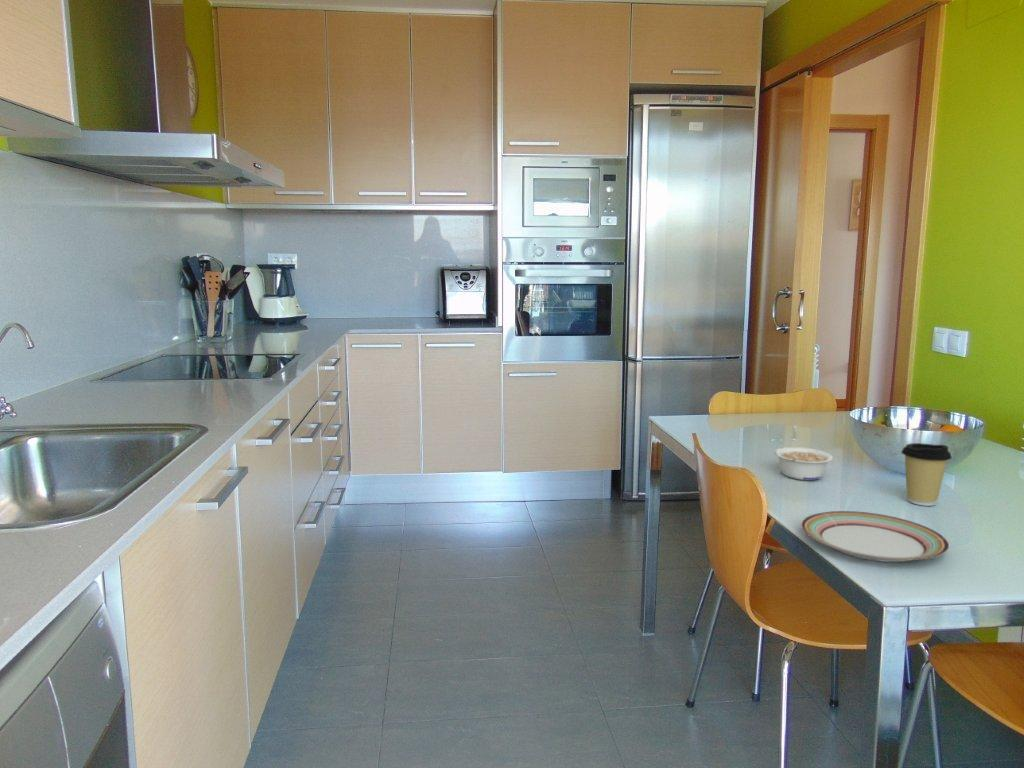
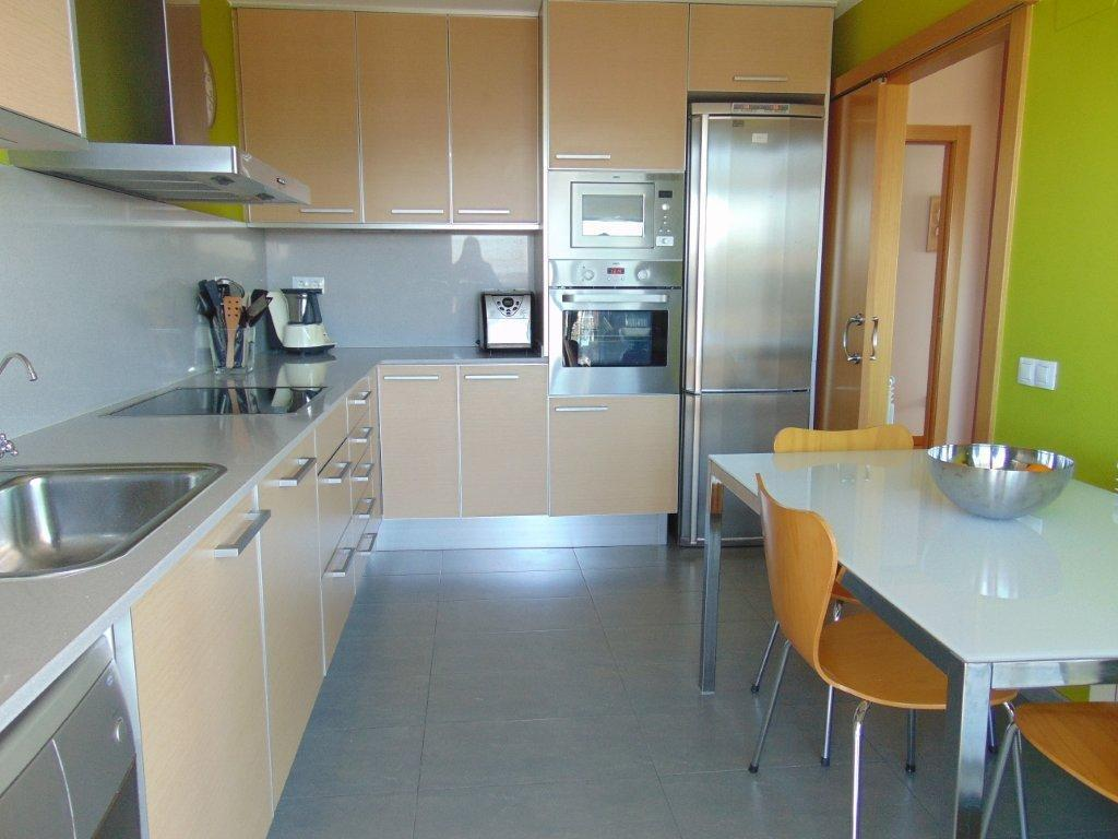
- plate [800,510,950,563]
- legume [773,446,834,481]
- coffee cup [900,442,953,507]
